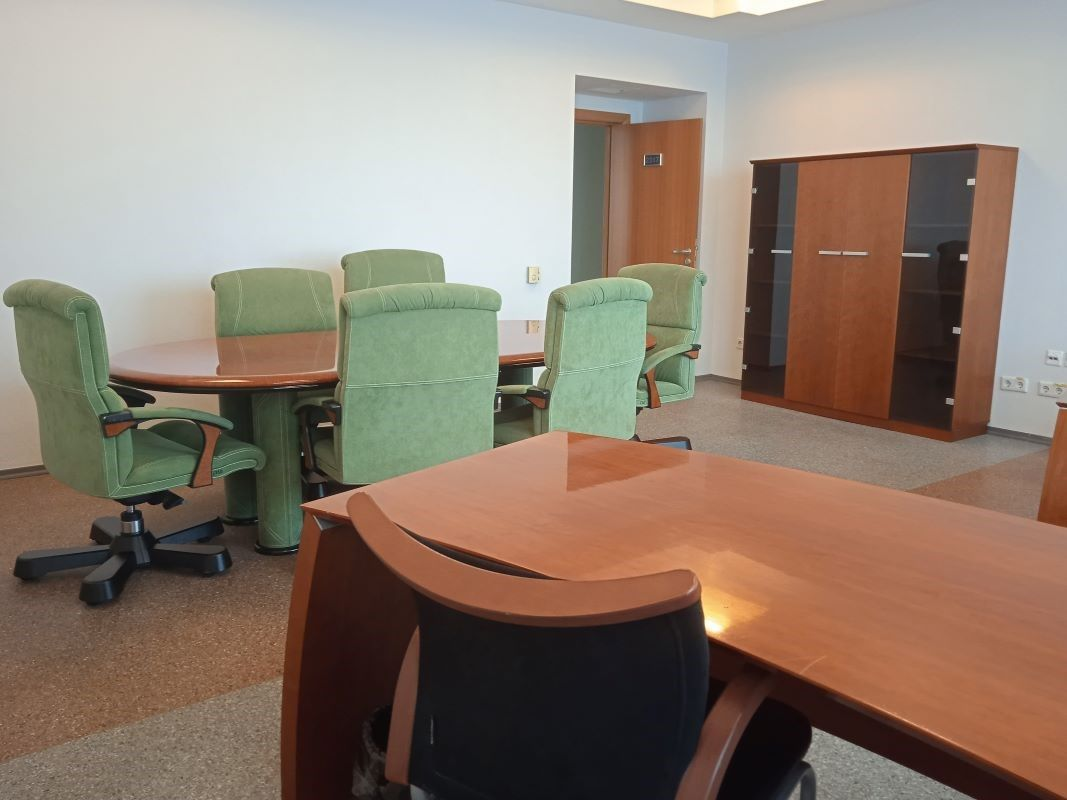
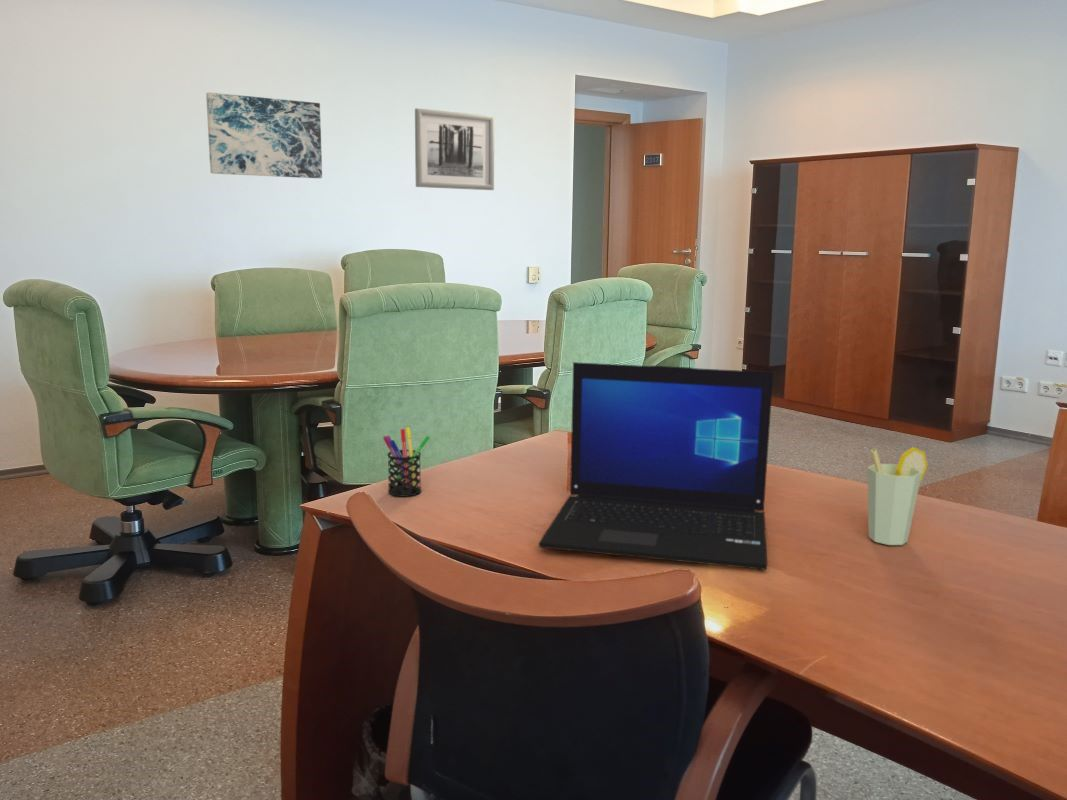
+ wall art [414,107,495,191]
+ cup [867,446,929,546]
+ wall art [205,91,323,179]
+ laptop [538,361,774,571]
+ pen holder [382,426,431,497]
